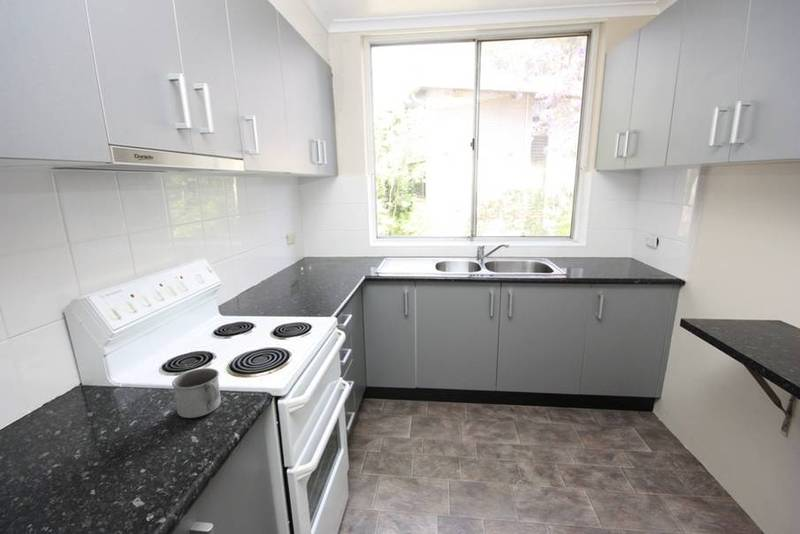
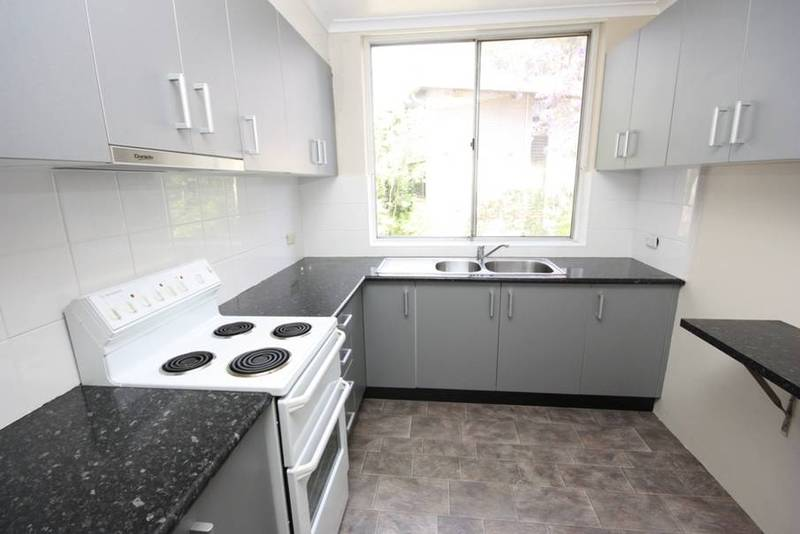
- mug [171,367,222,419]
